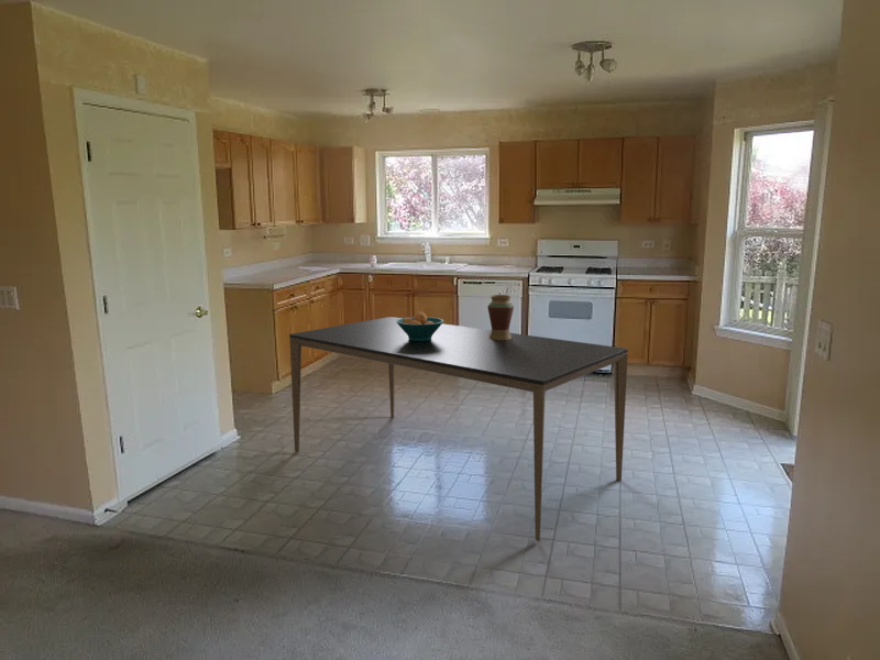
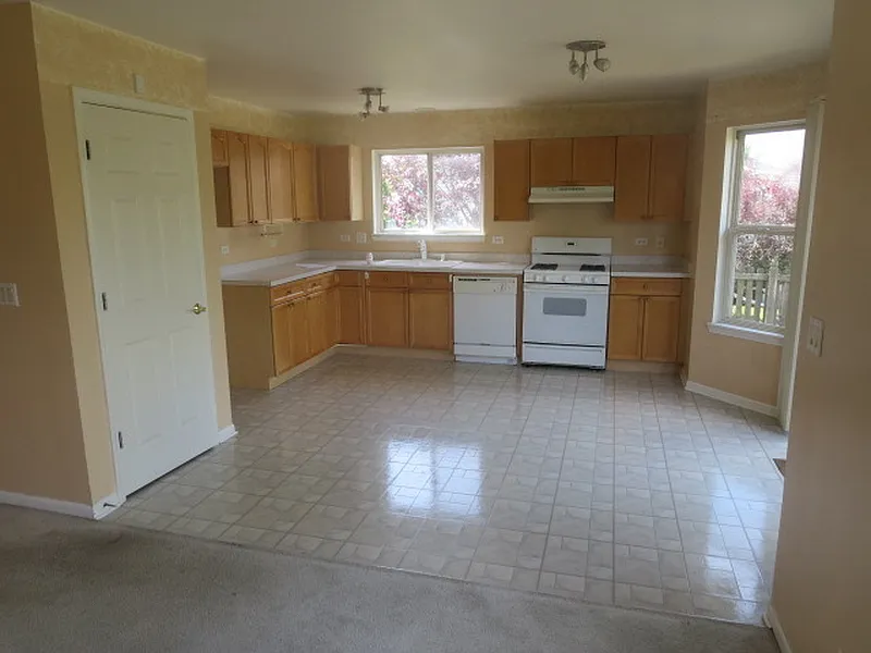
- fruit bowl [396,311,444,341]
- vase [486,294,515,340]
- dining table [288,316,629,542]
